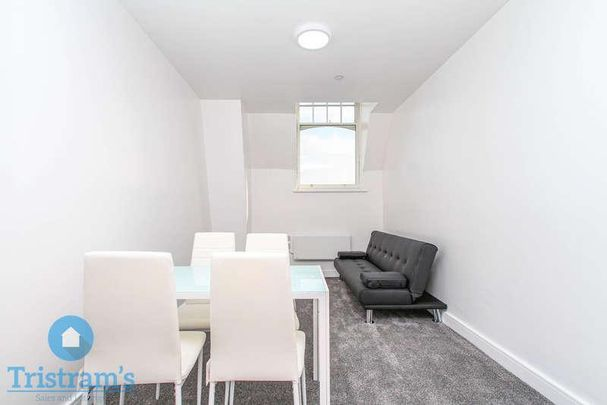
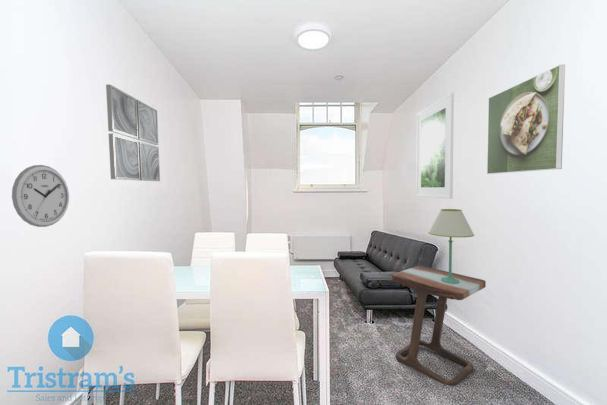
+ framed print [415,92,455,200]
+ wall art [105,84,161,182]
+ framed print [486,64,566,175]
+ side table [391,265,496,387]
+ wall clock [11,164,70,228]
+ table lamp [428,208,475,283]
